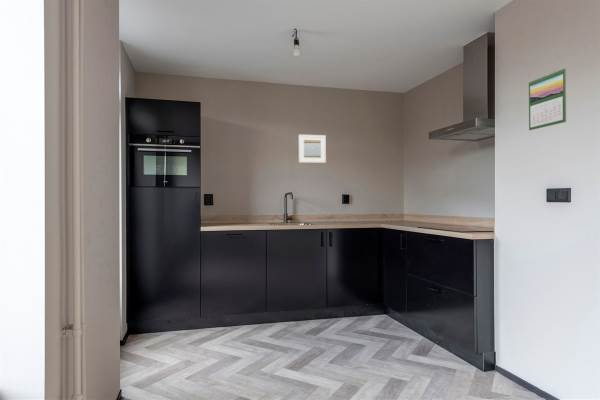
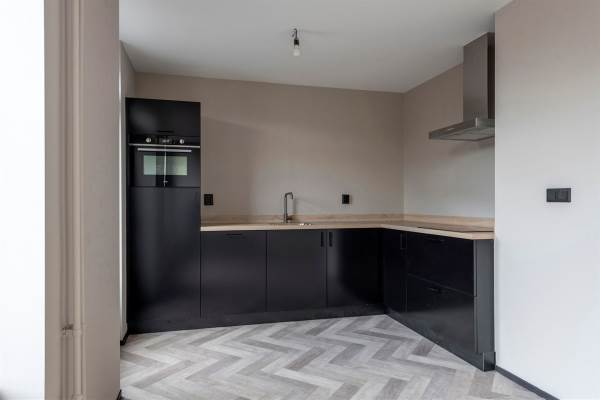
- calendar [528,67,567,131]
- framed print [298,134,327,164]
